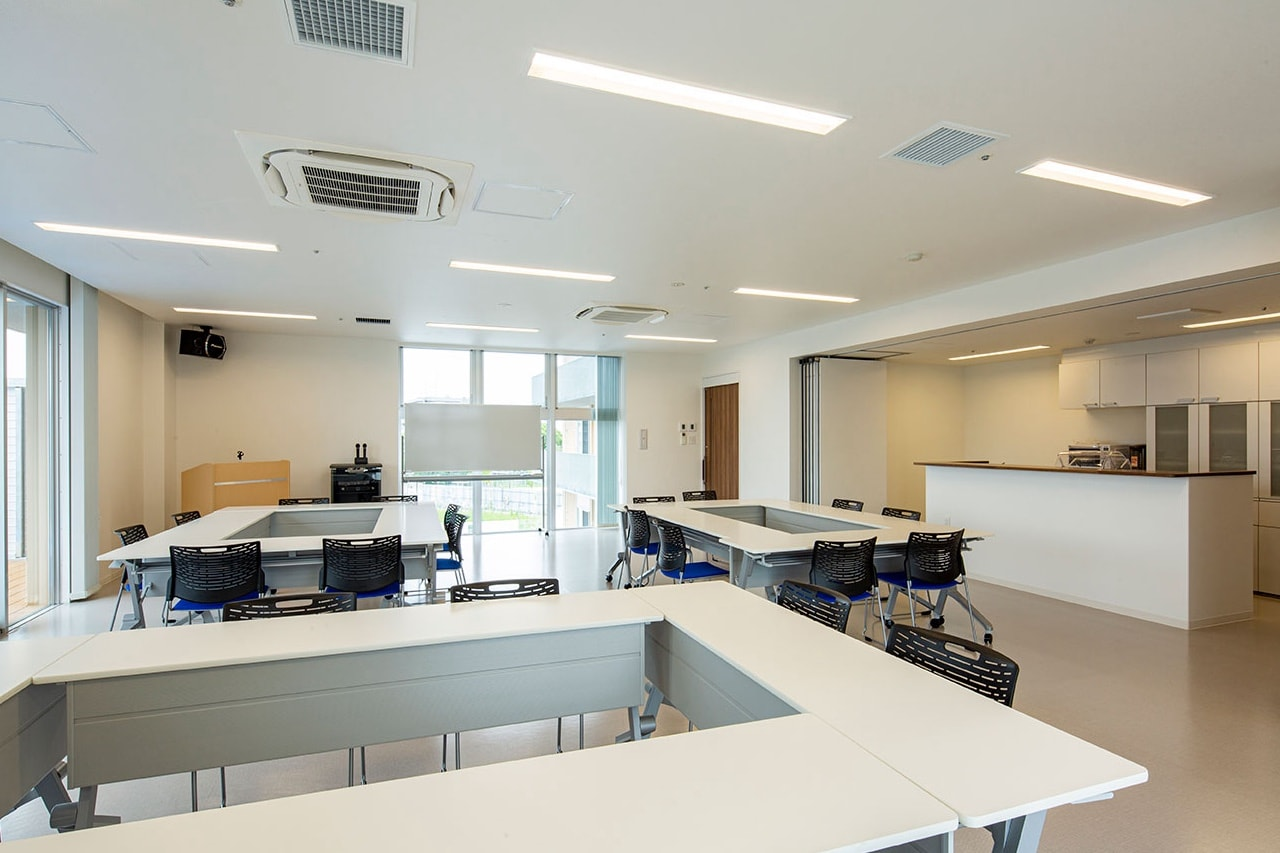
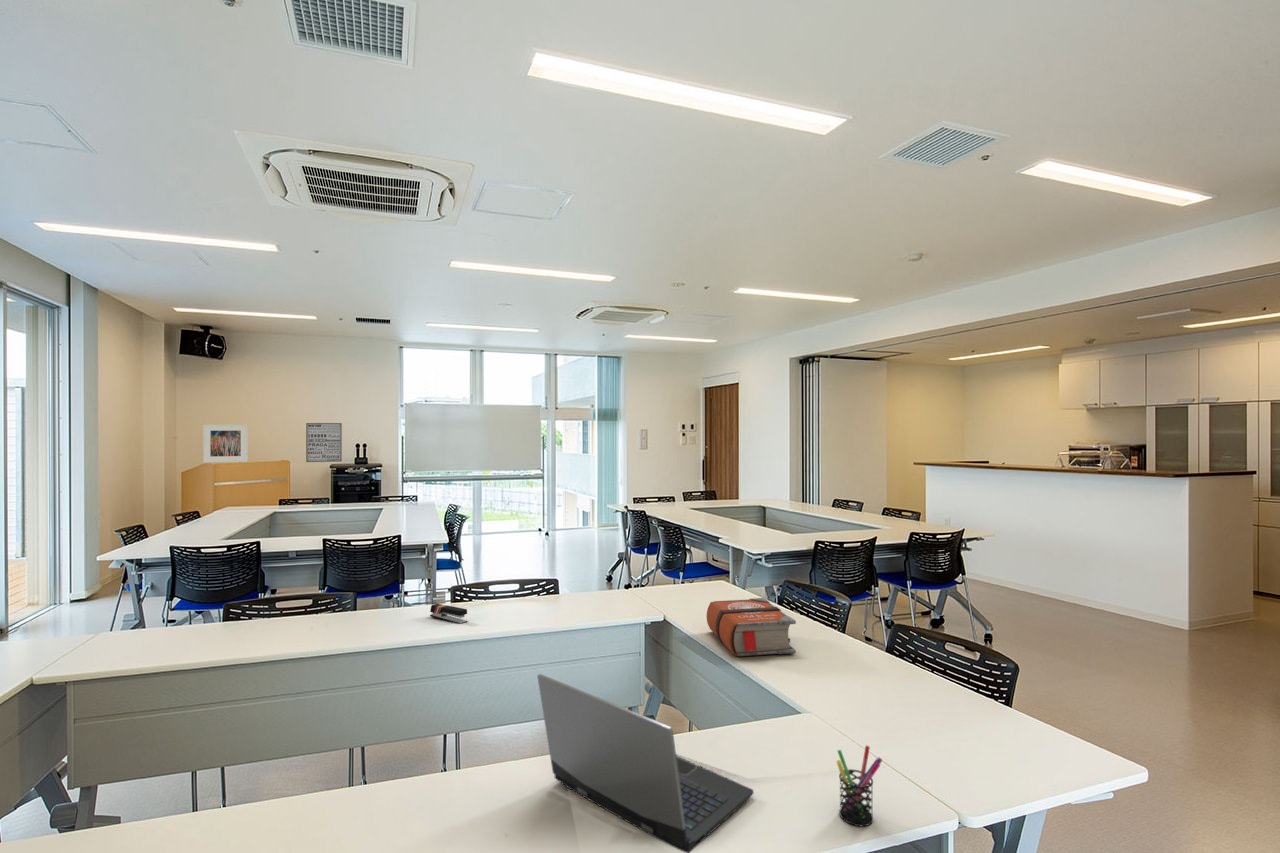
+ laptop computer [536,673,755,853]
+ stapler [429,603,469,625]
+ wall art [305,422,343,463]
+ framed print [202,424,249,464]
+ pen holder [836,744,883,827]
+ bible [706,597,797,657]
